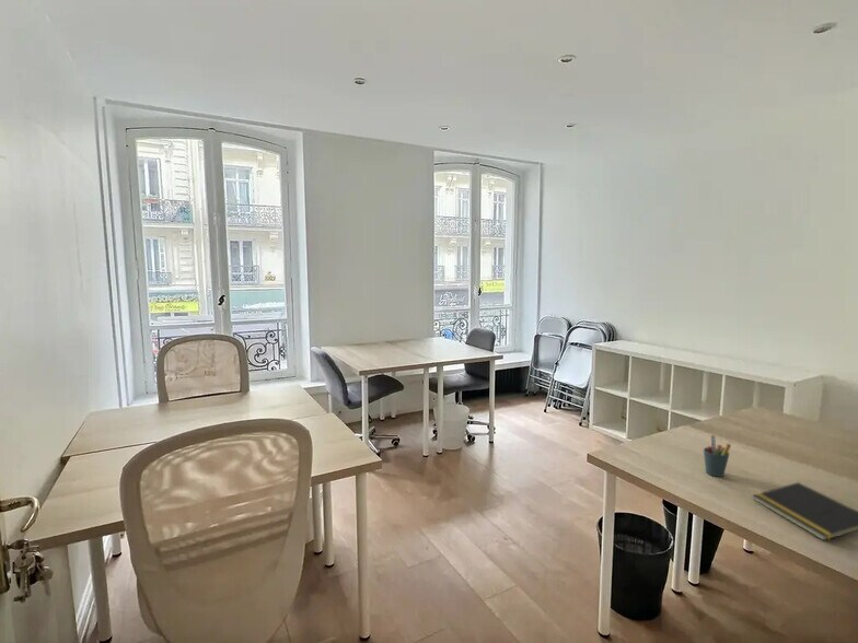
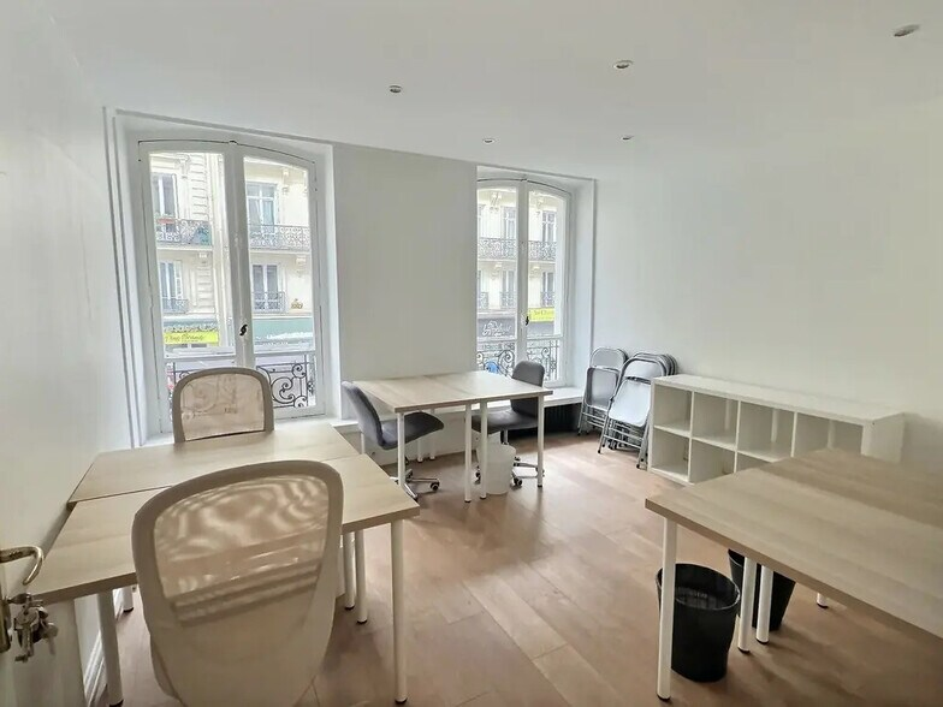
- pen holder [703,434,732,478]
- notepad [752,481,858,541]
